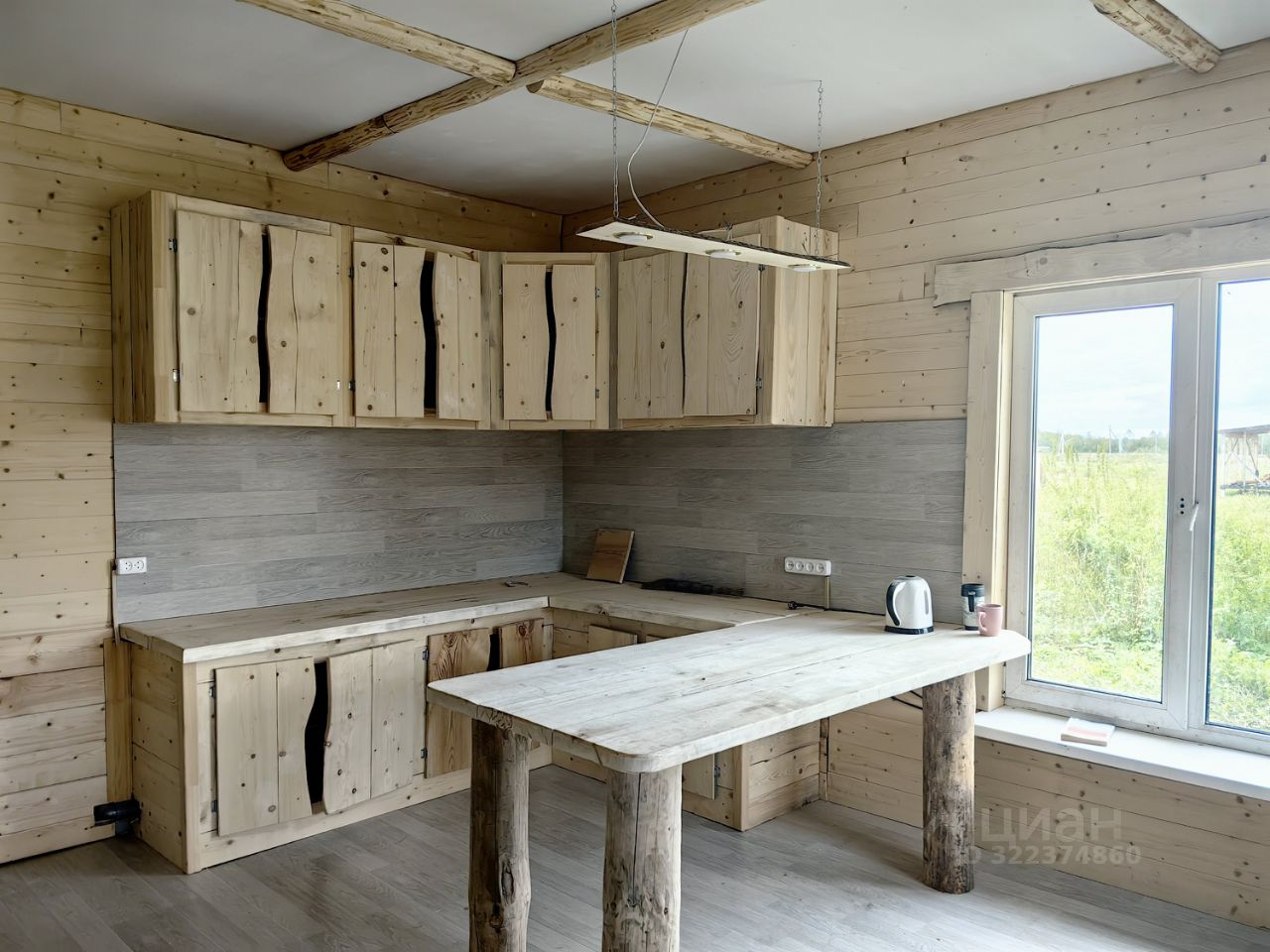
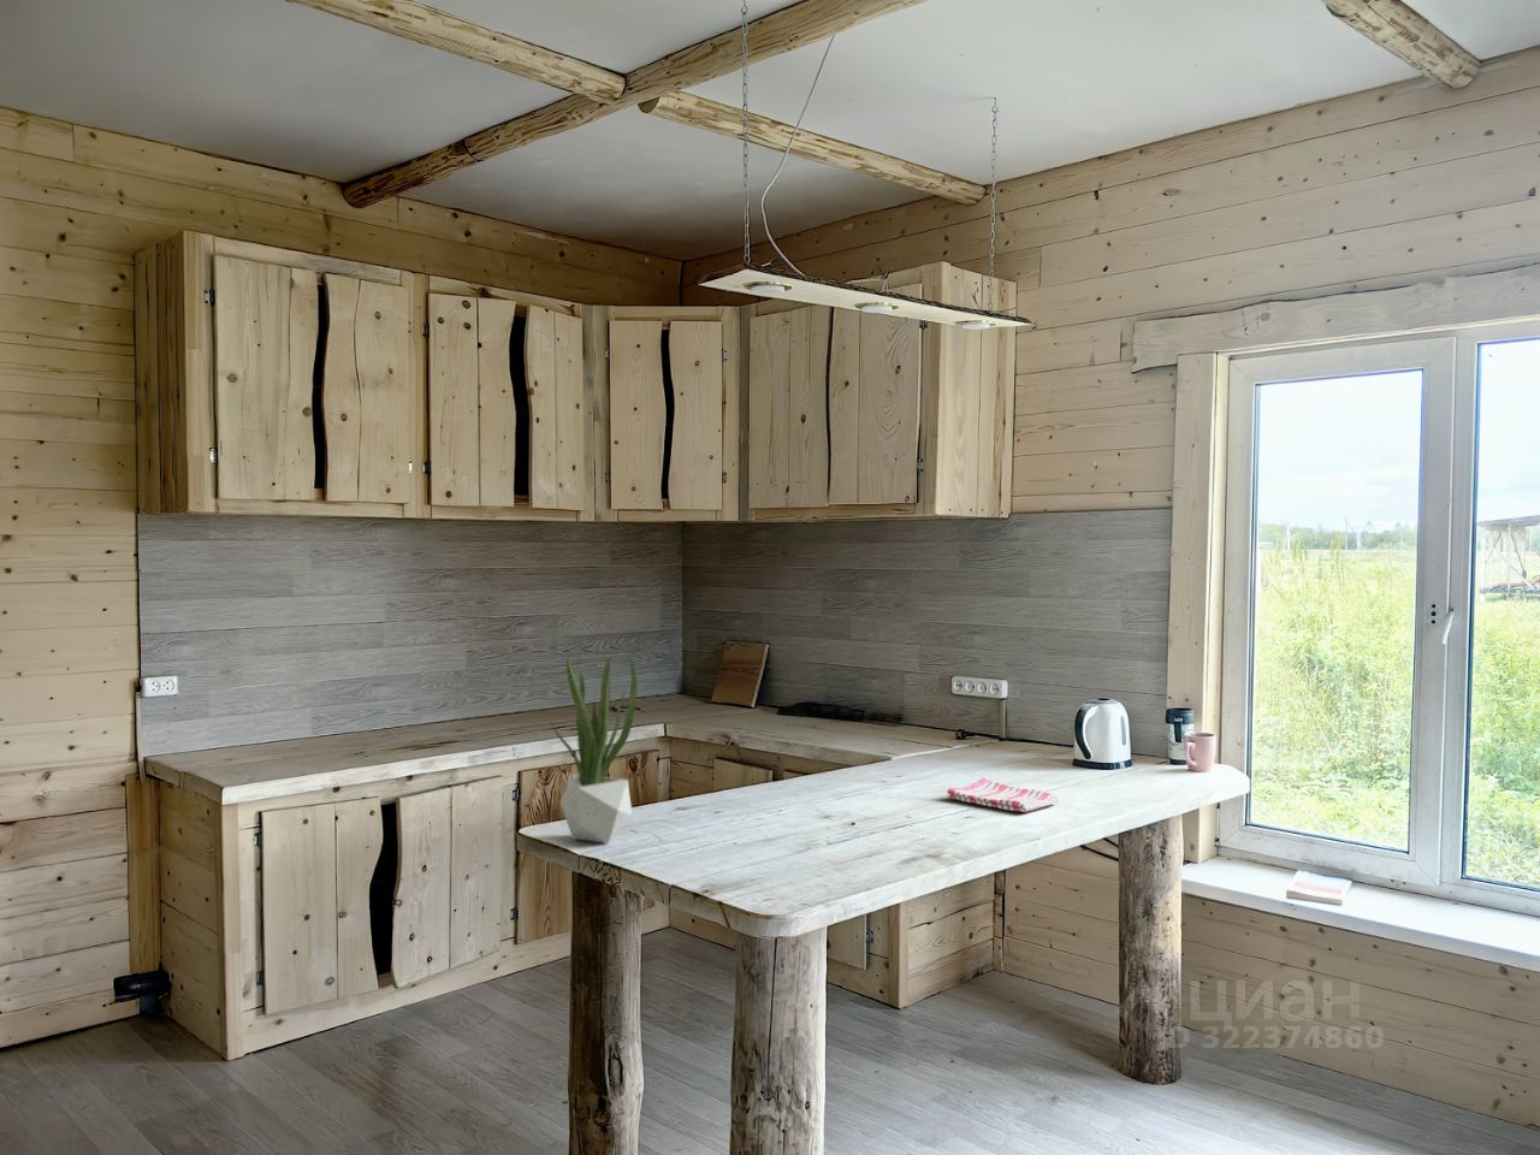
+ potted plant [548,653,638,844]
+ dish towel [947,776,1060,813]
